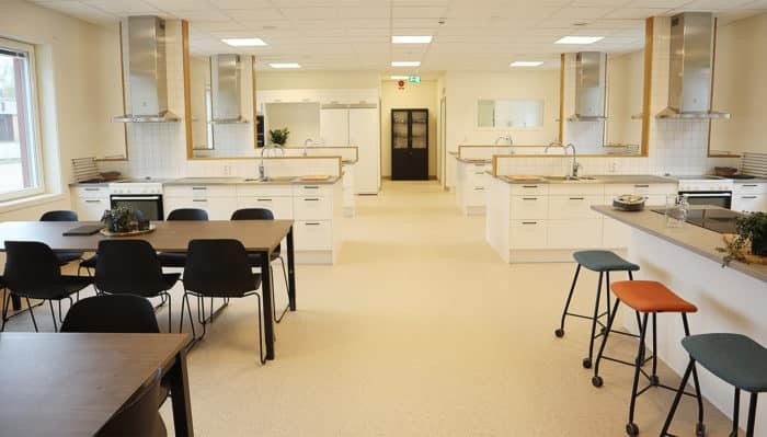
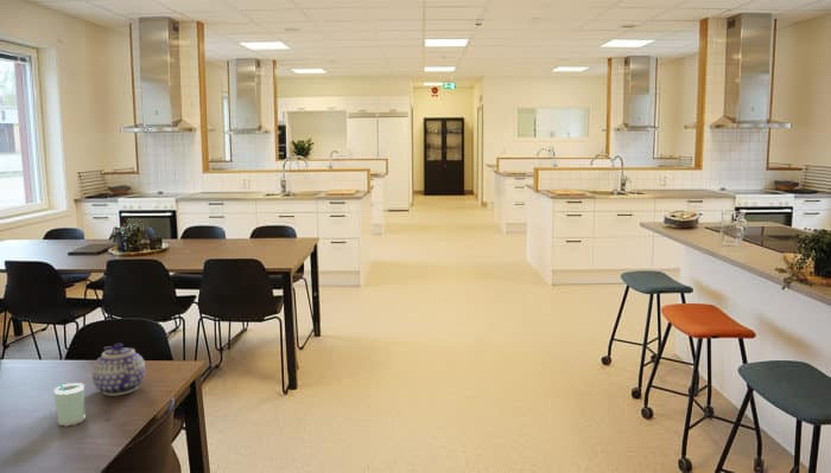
+ cup [52,382,87,427]
+ teapot [91,343,146,397]
